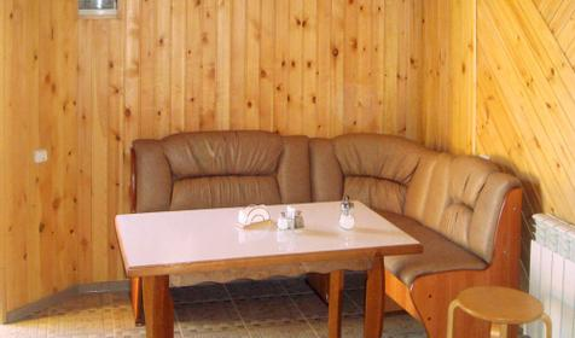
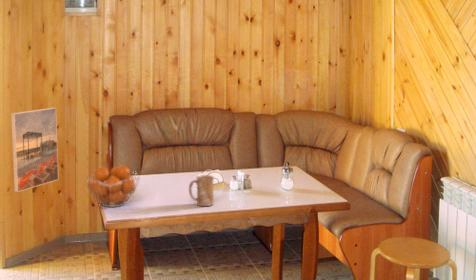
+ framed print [10,107,60,193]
+ fruit basket [85,164,140,208]
+ mug [188,174,215,207]
